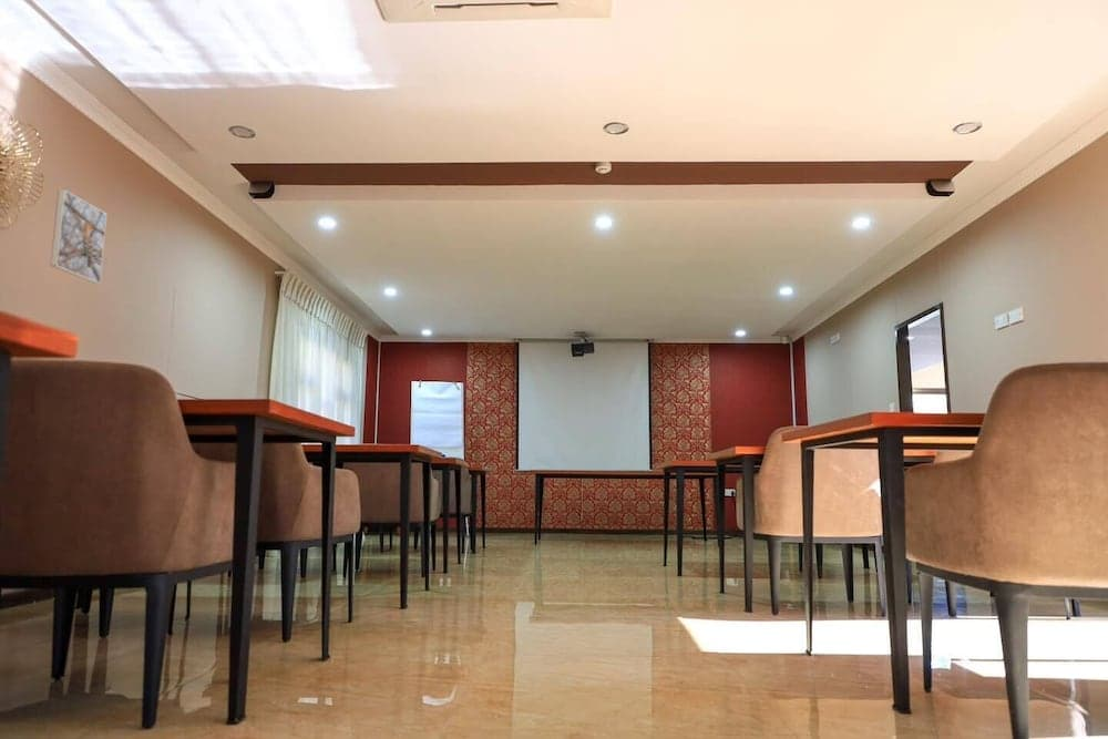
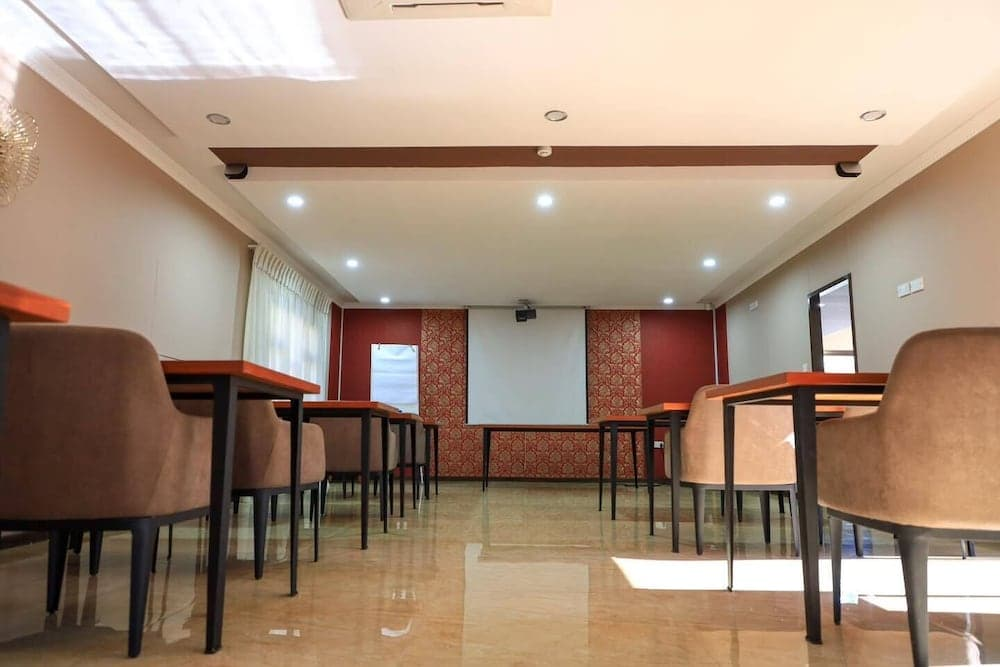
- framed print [49,188,107,285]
